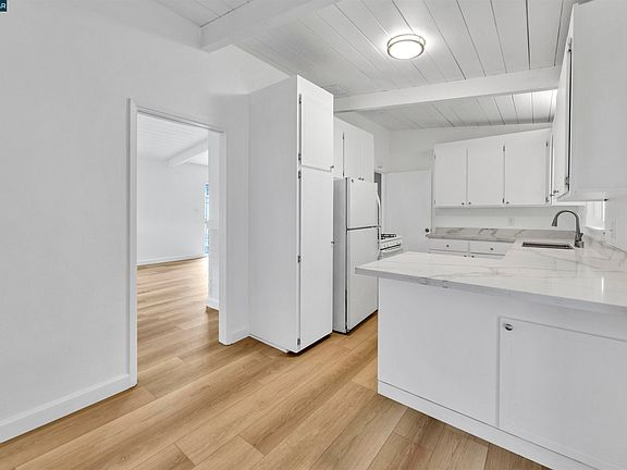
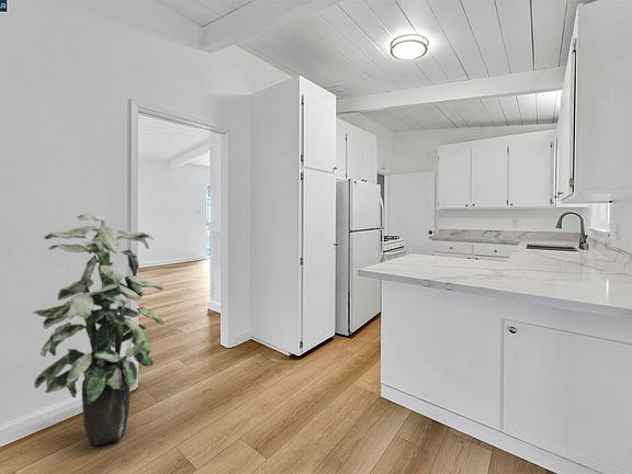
+ indoor plant [32,213,165,447]
